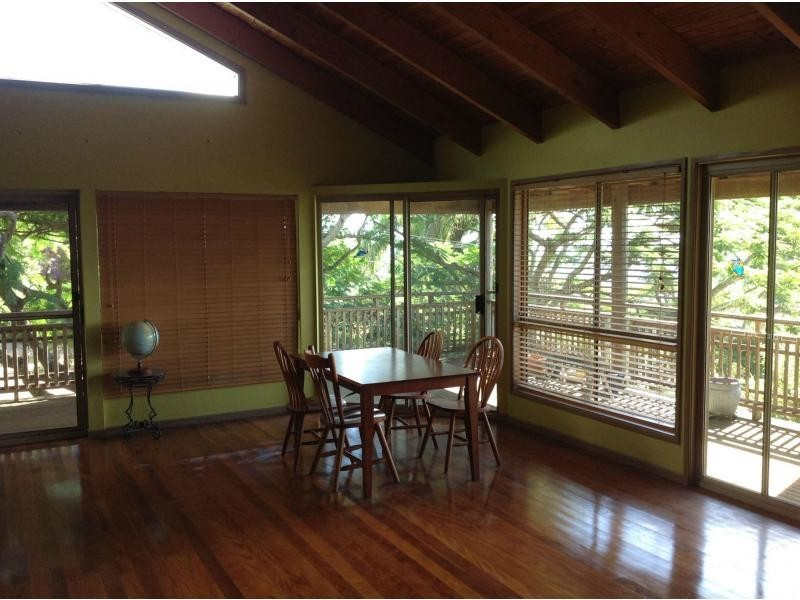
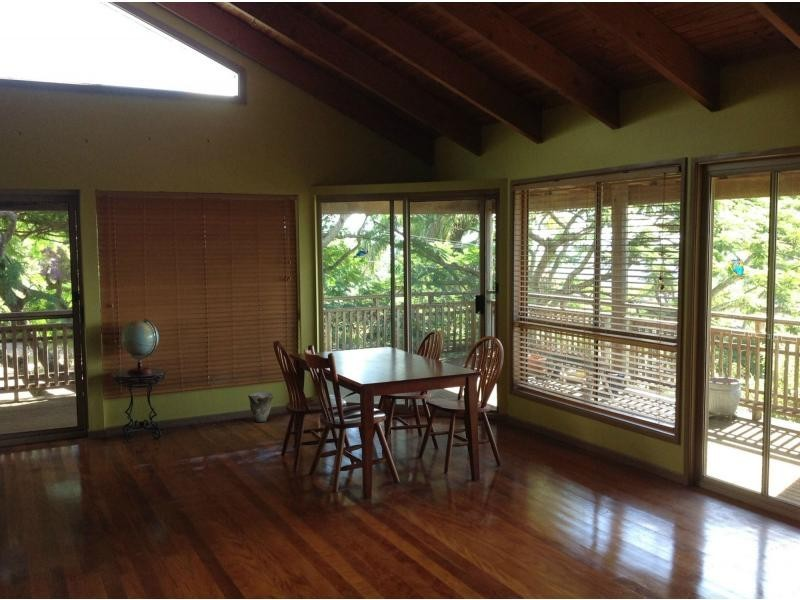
+ vase [247,390,275,423]
